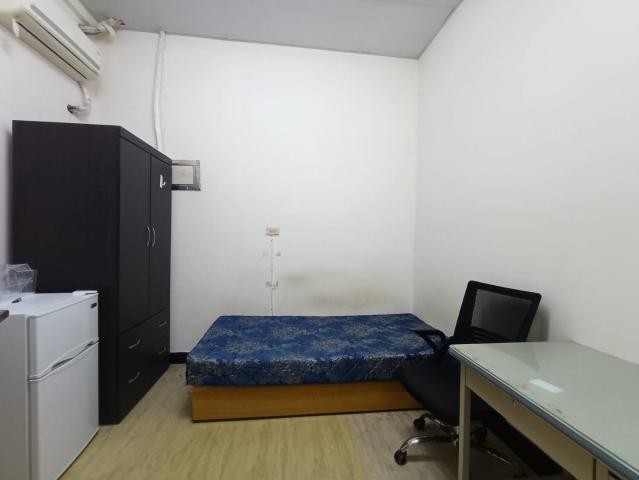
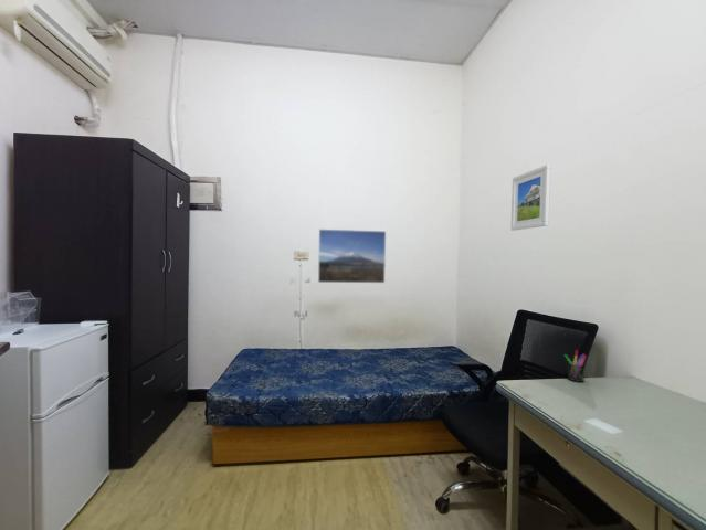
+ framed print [317,229,387,284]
+ pen holder [563,349,588,383]
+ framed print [510,163,551,231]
